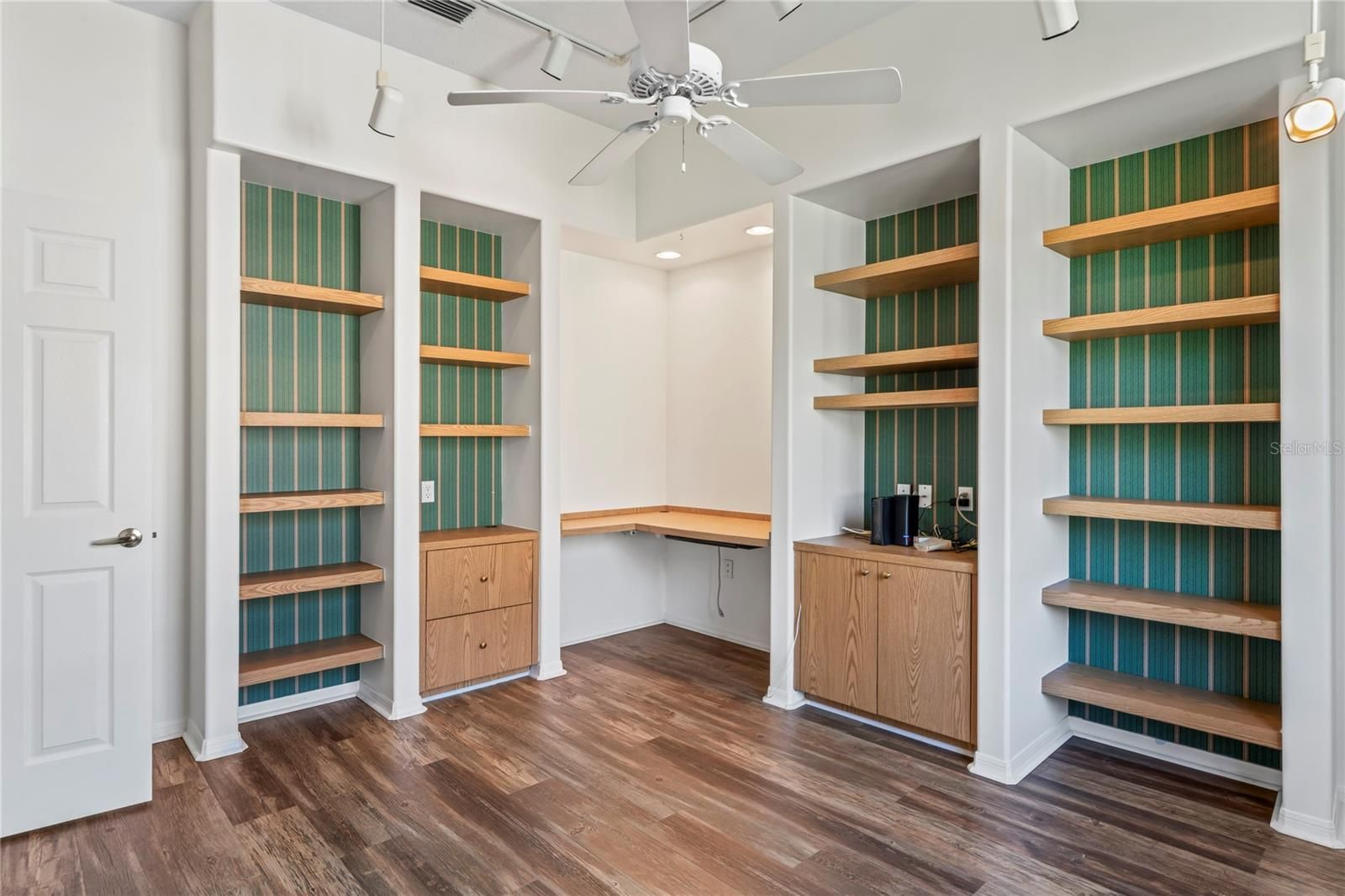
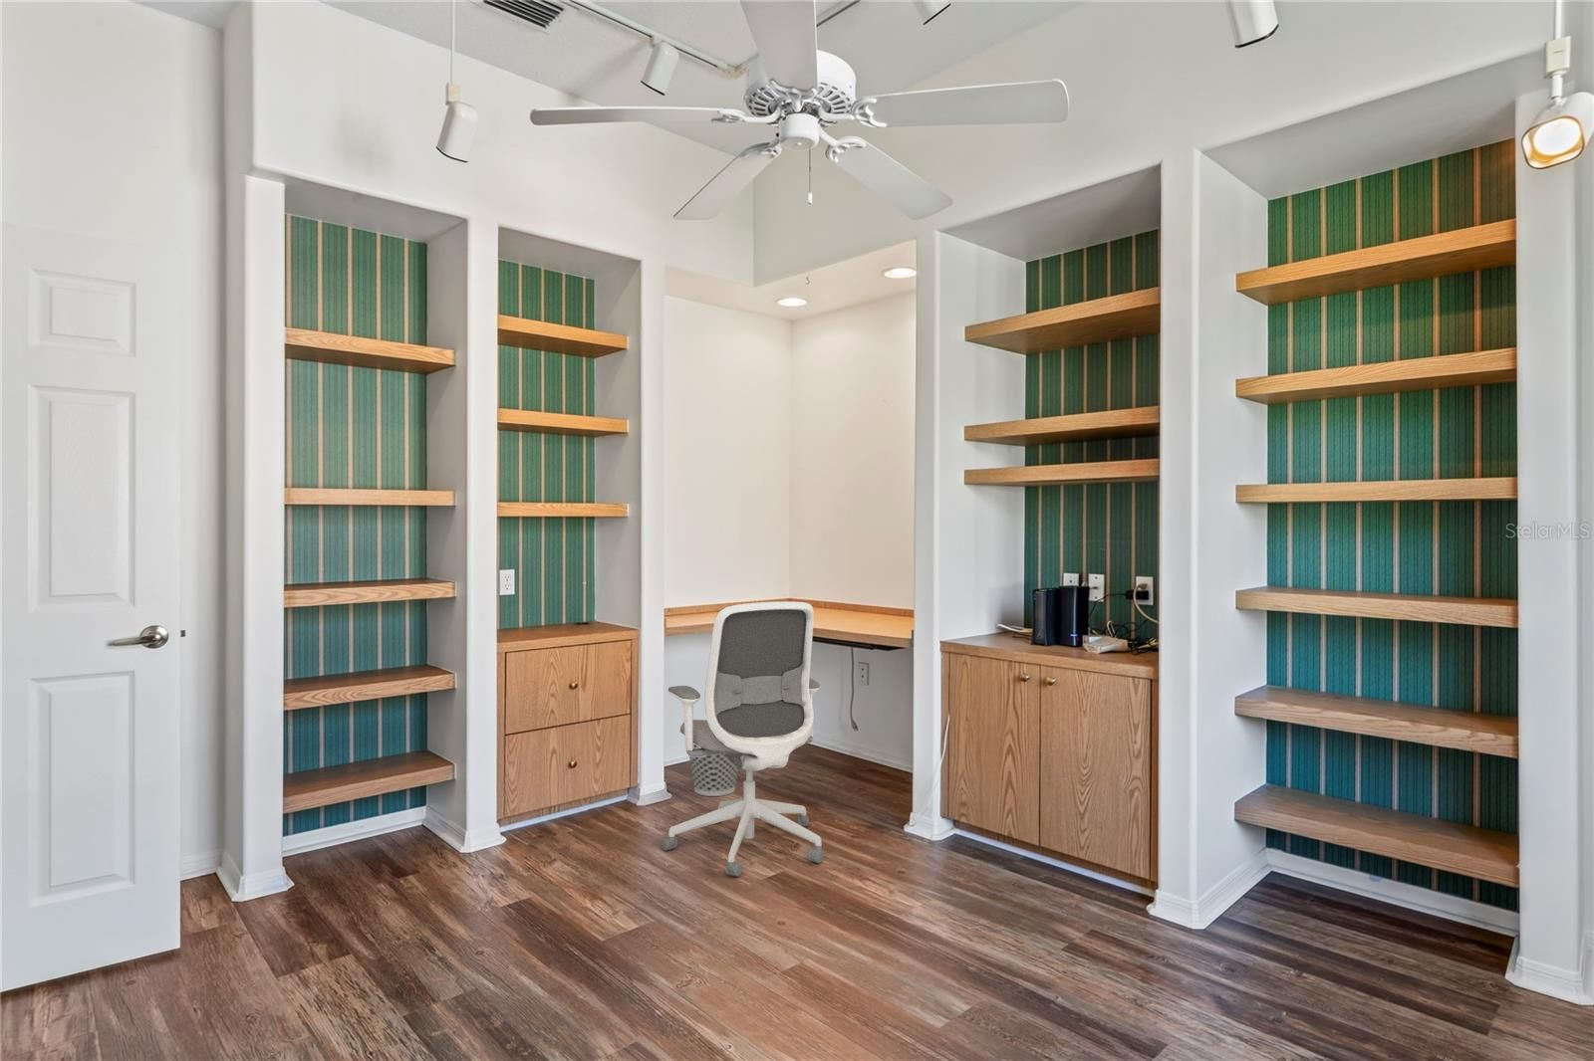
+ office chair [660,600,825,877]
+ wastebasket [689,744,741,797]
